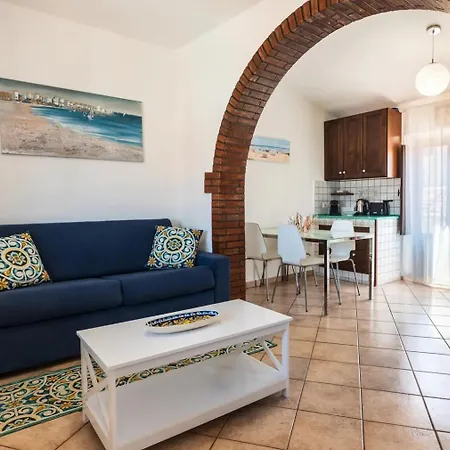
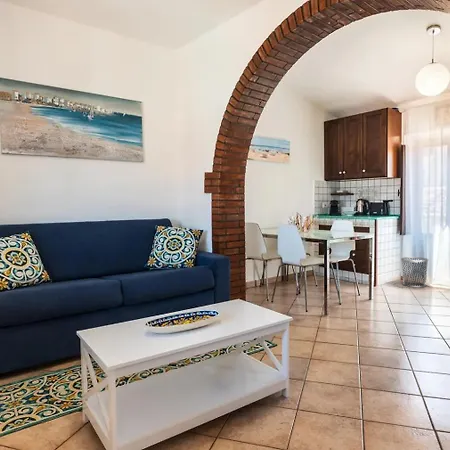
+ waste bin [400,256,429,288]
